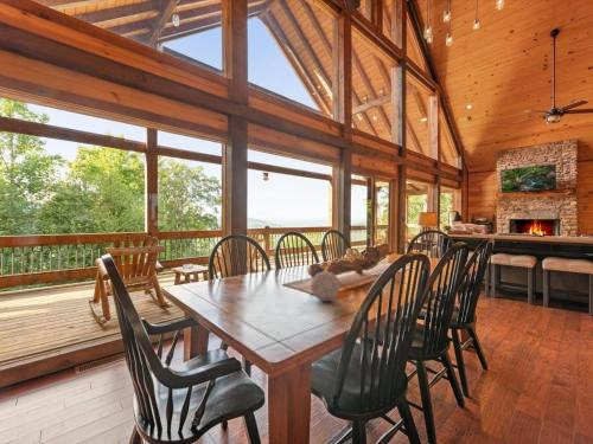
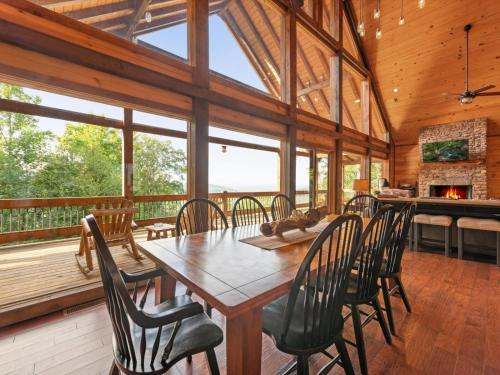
- decorative ball [310,270,342,302]
